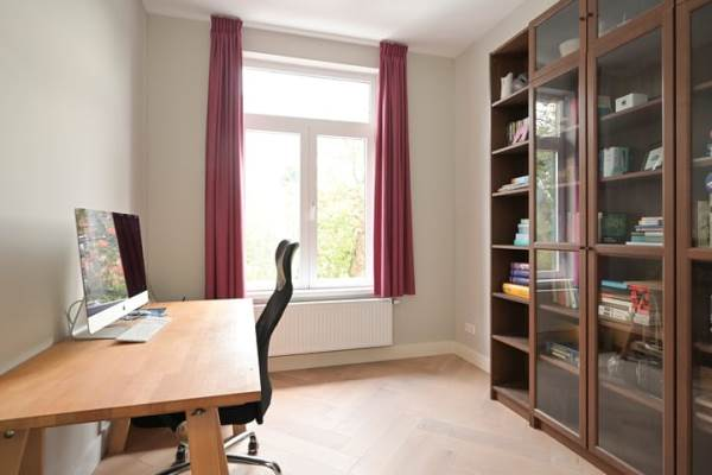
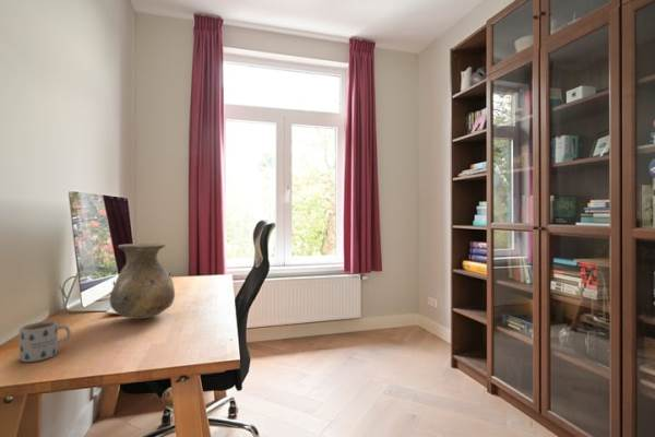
+ vase [109,243,176,320]
+ mug [19,320,72,363]
